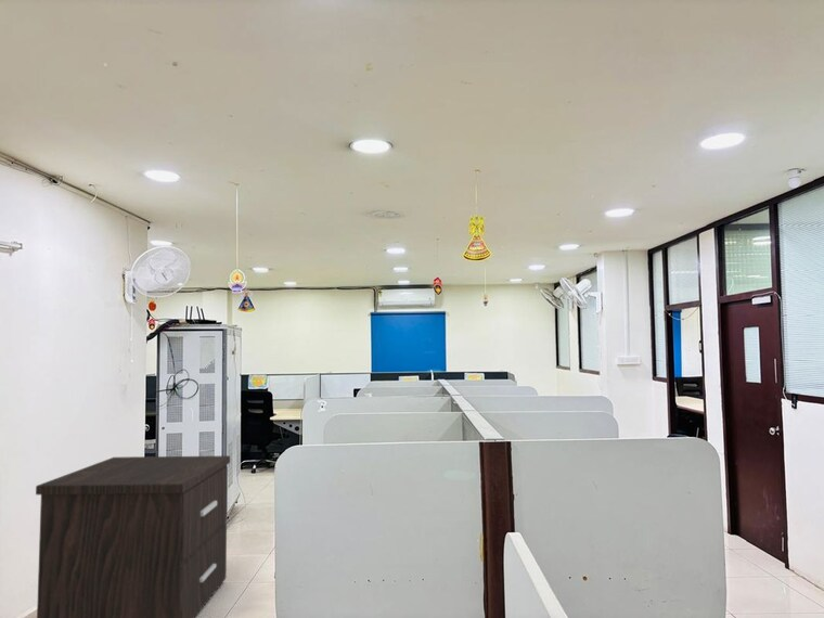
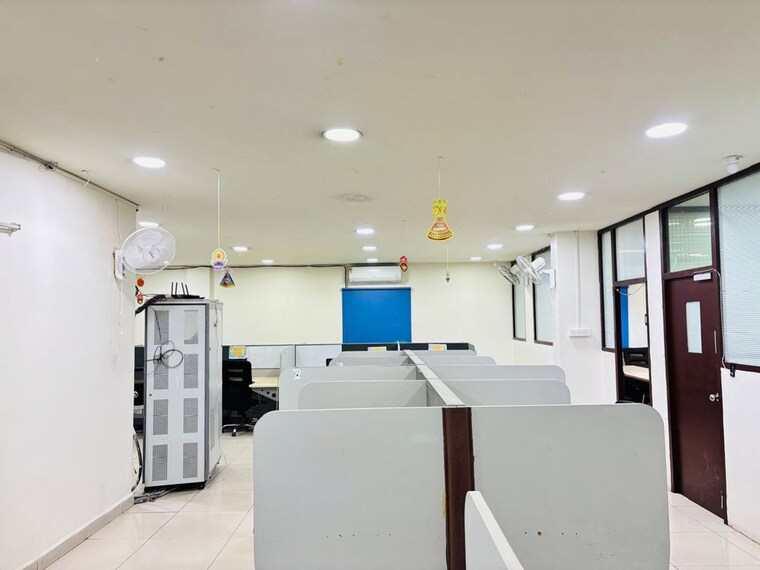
- nightstand [35,454,231,618]
